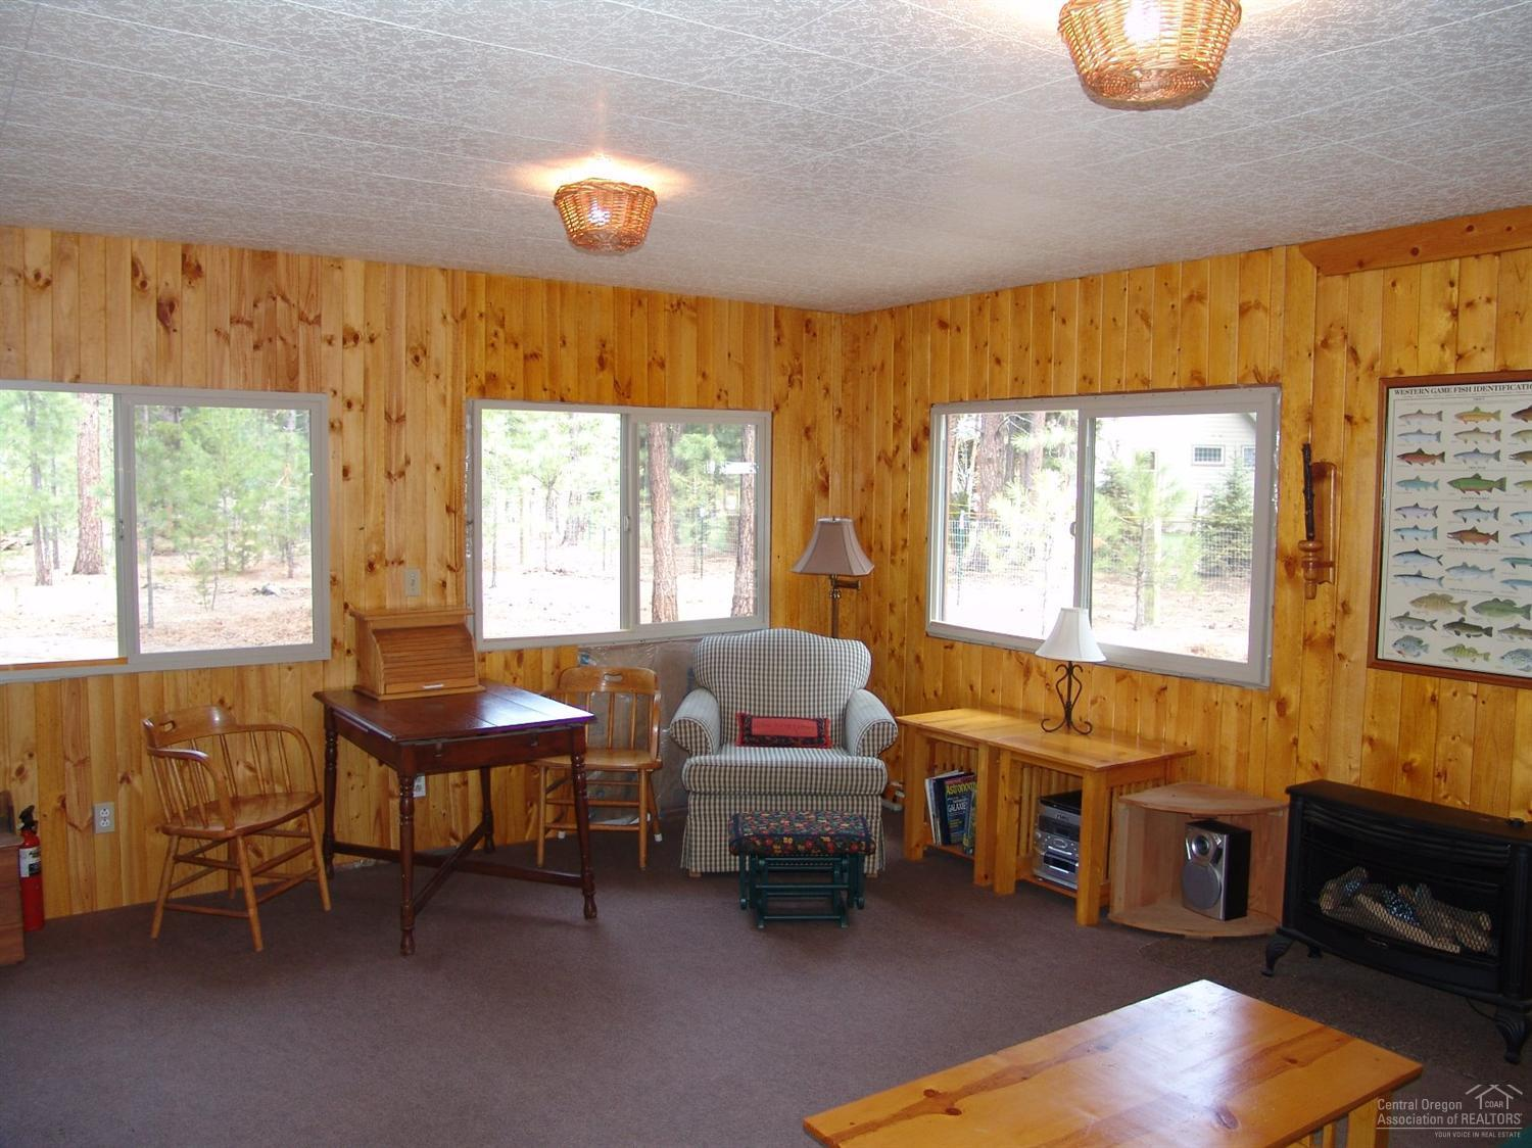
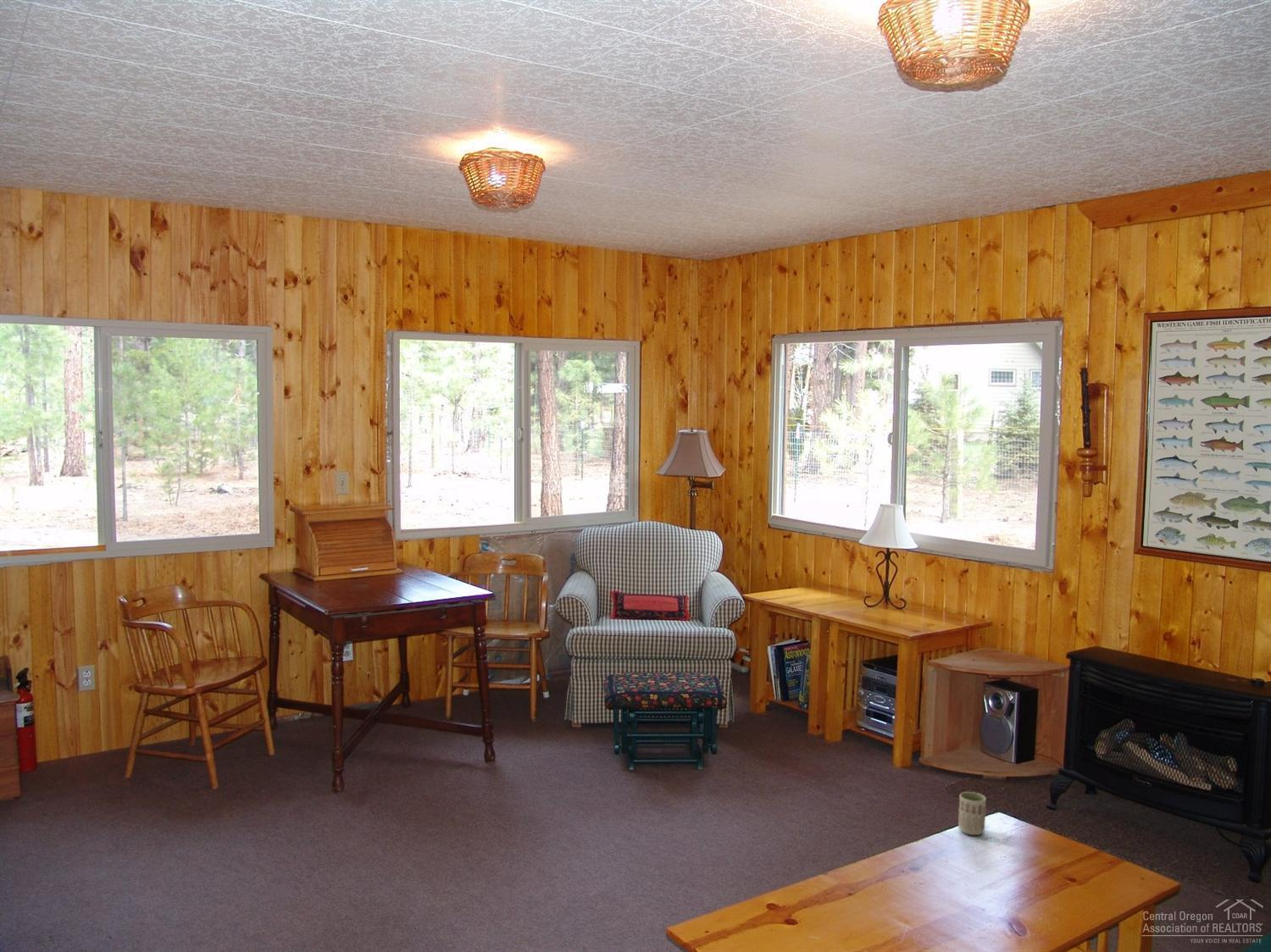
+ cup [957,791,987,836]
